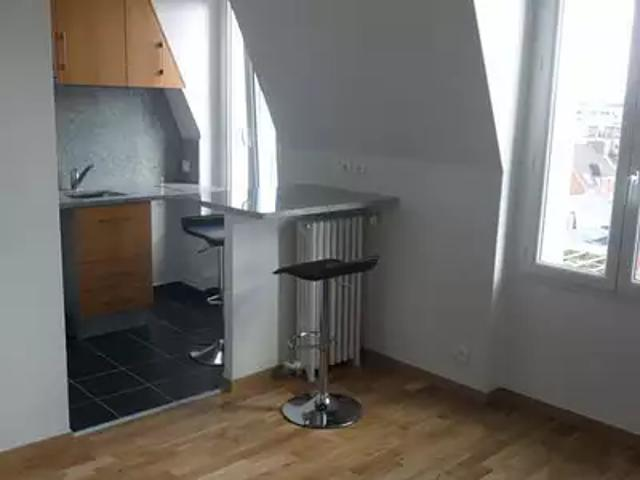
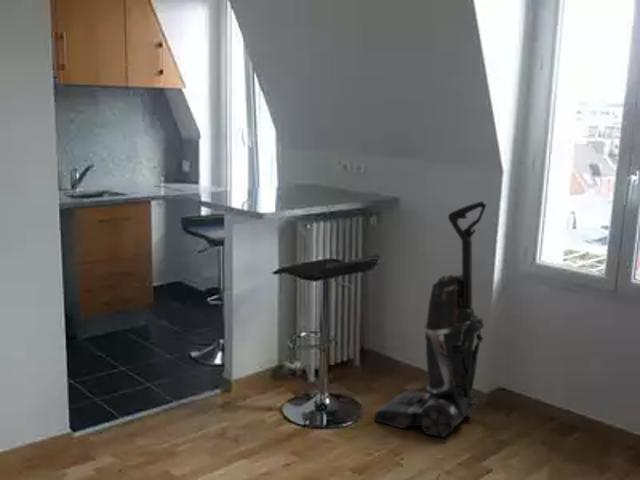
+ vacuum cleaner [373,200,488,438]
